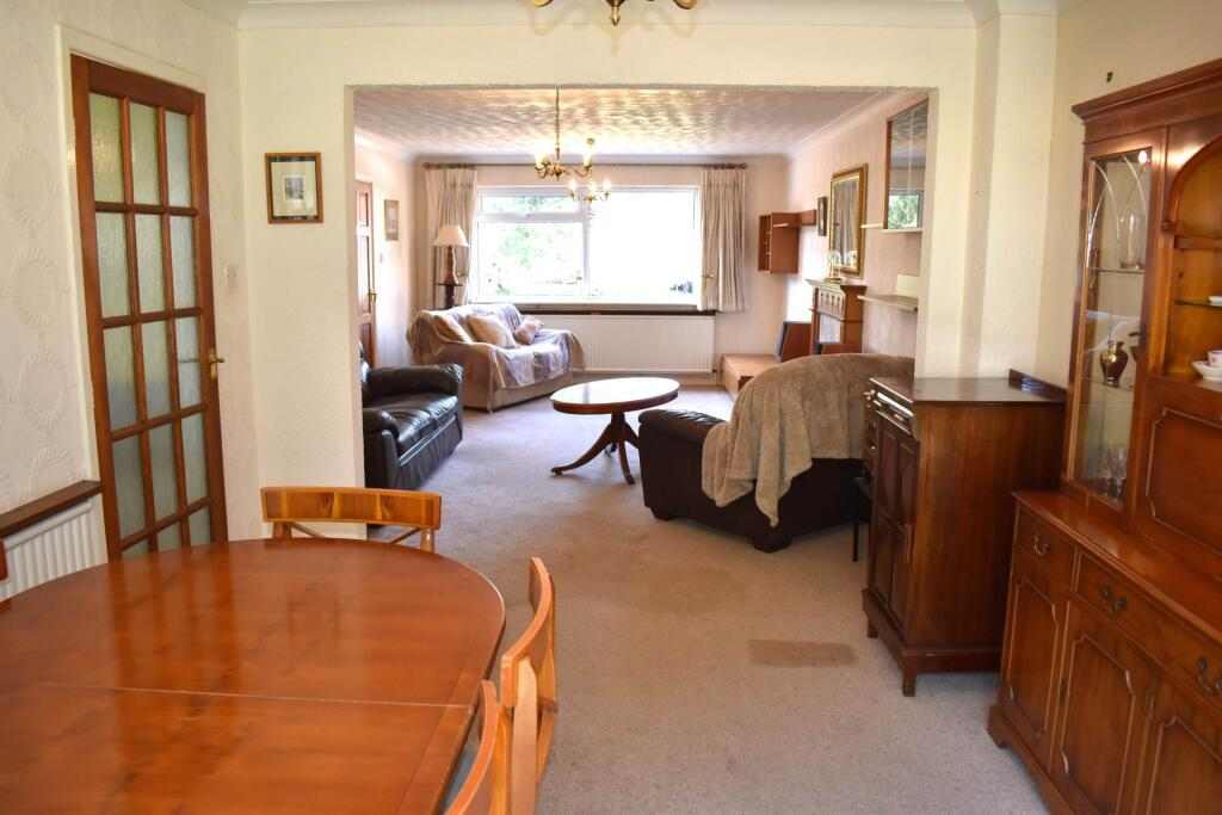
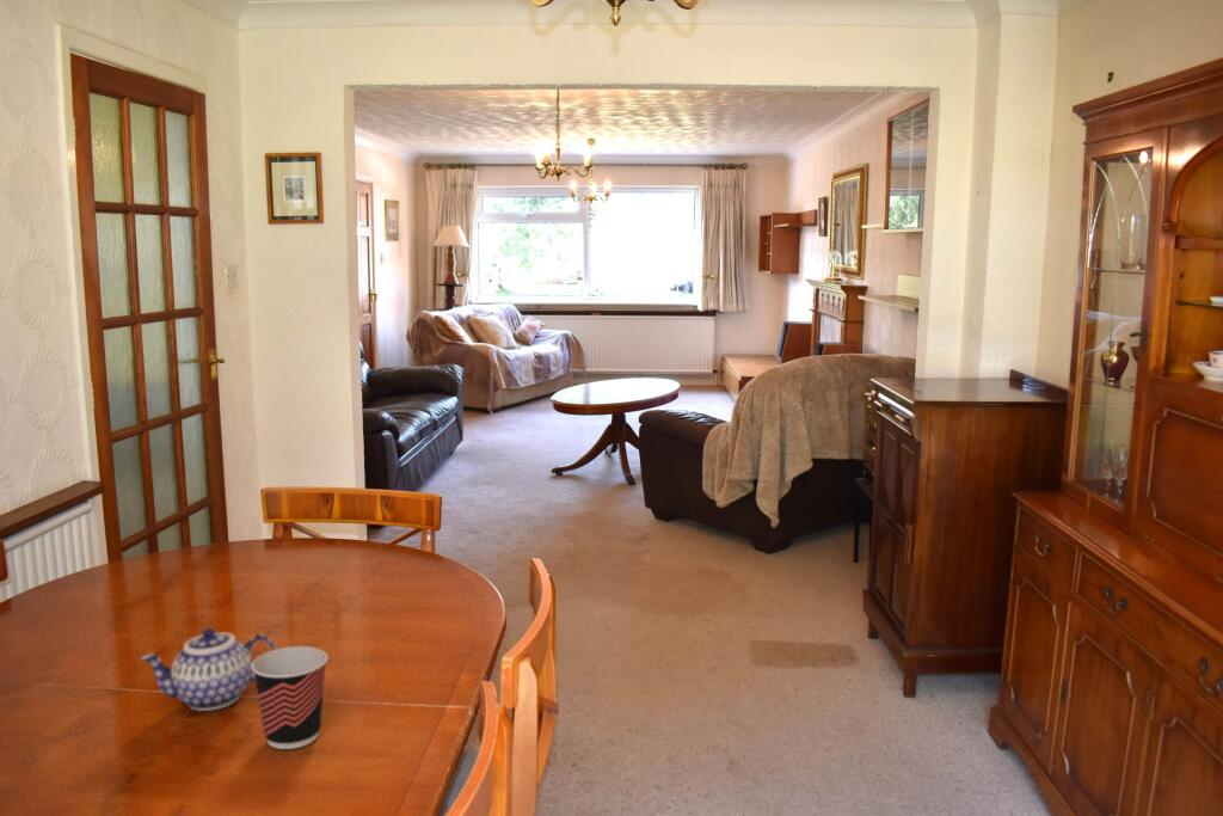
+ cup [251,645,328,750]
+ teapot [139,627,277,712]
